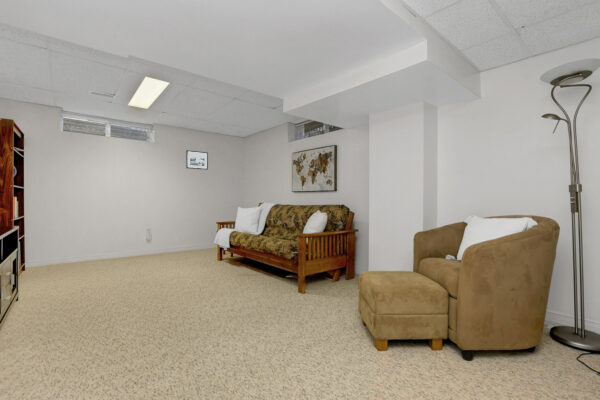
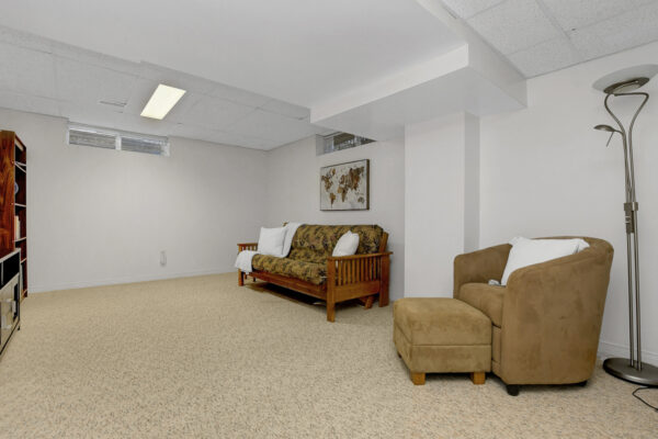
- picture frame [185,149,209,171]
